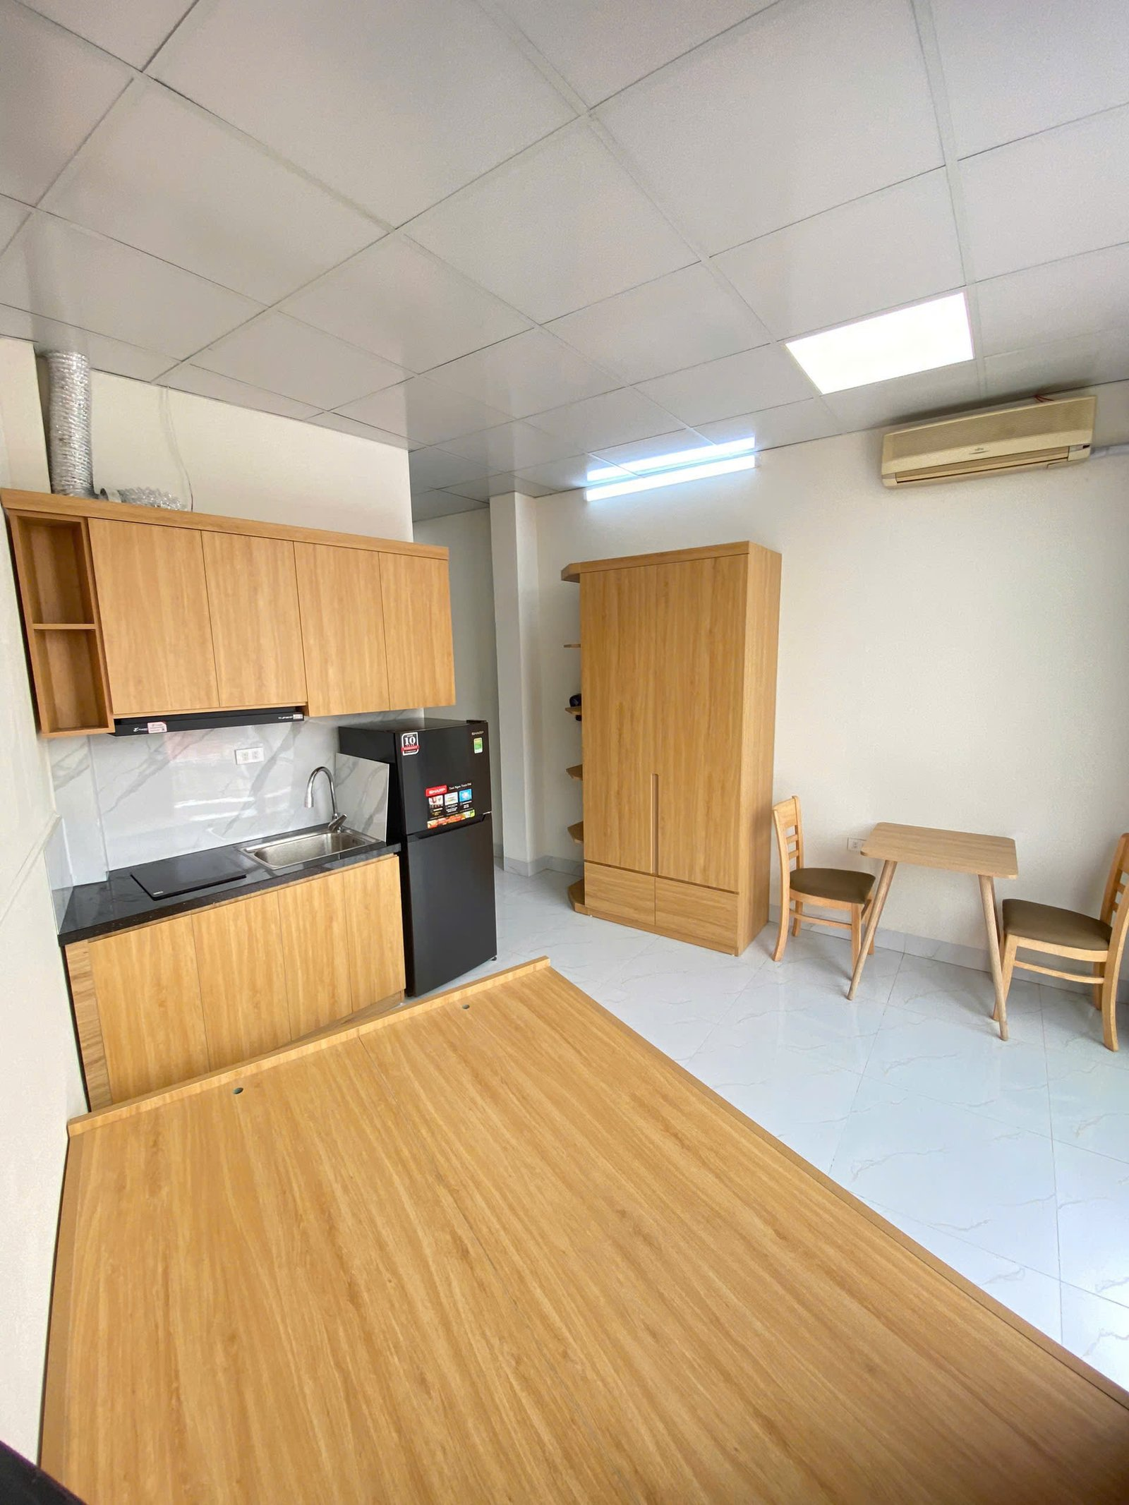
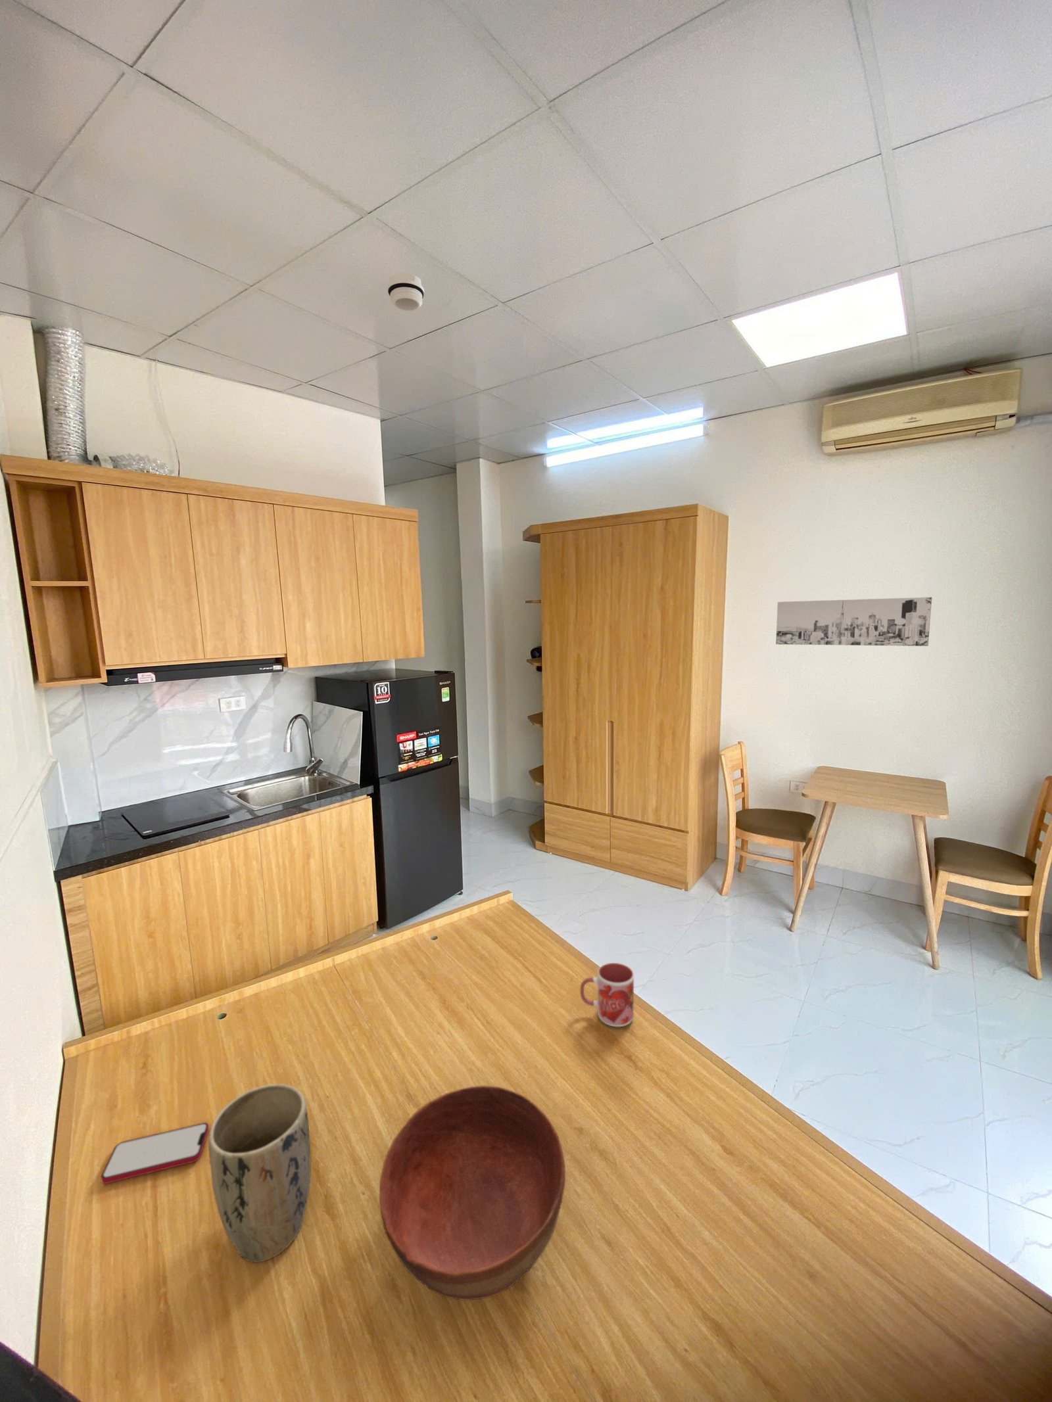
+ plant pot [208,1083,312,1263]
+ wall art [776,597,933,646]
+ smartphone [101,1122,210,1184]
+ smoke detector [387,272,424,312]
+ mug [580,962,634,1027]
+ bowl [379,1085,566,1300]
